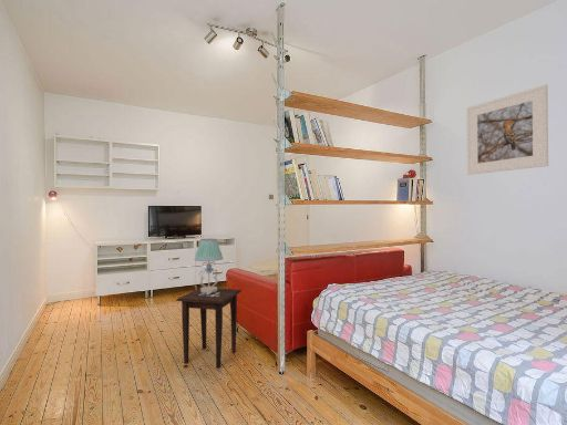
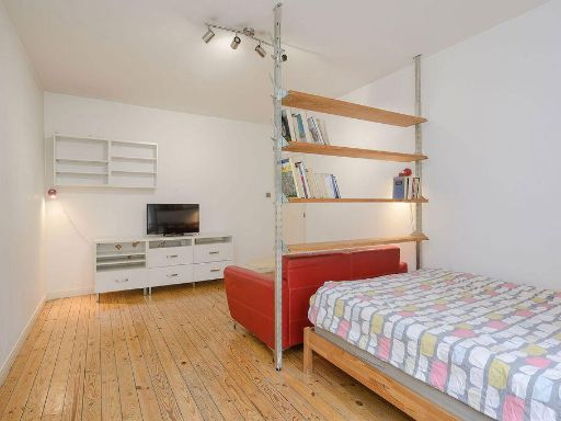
- table lamp [194,238,224,293]
- side table [175,287,243,369]
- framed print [466,83,549,176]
